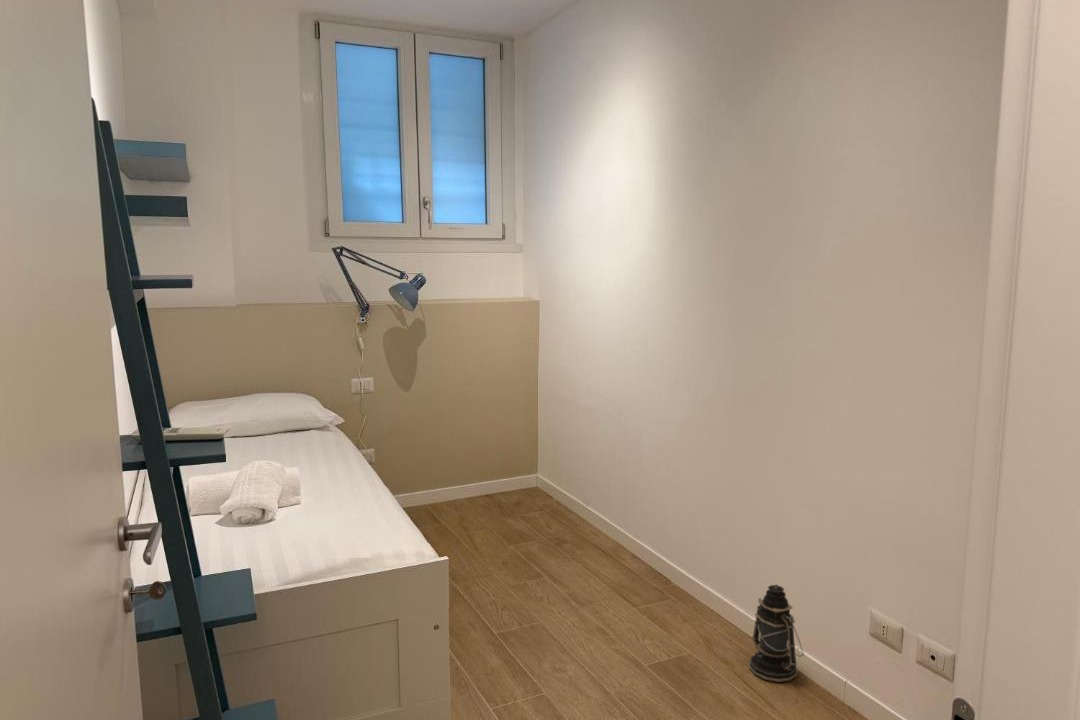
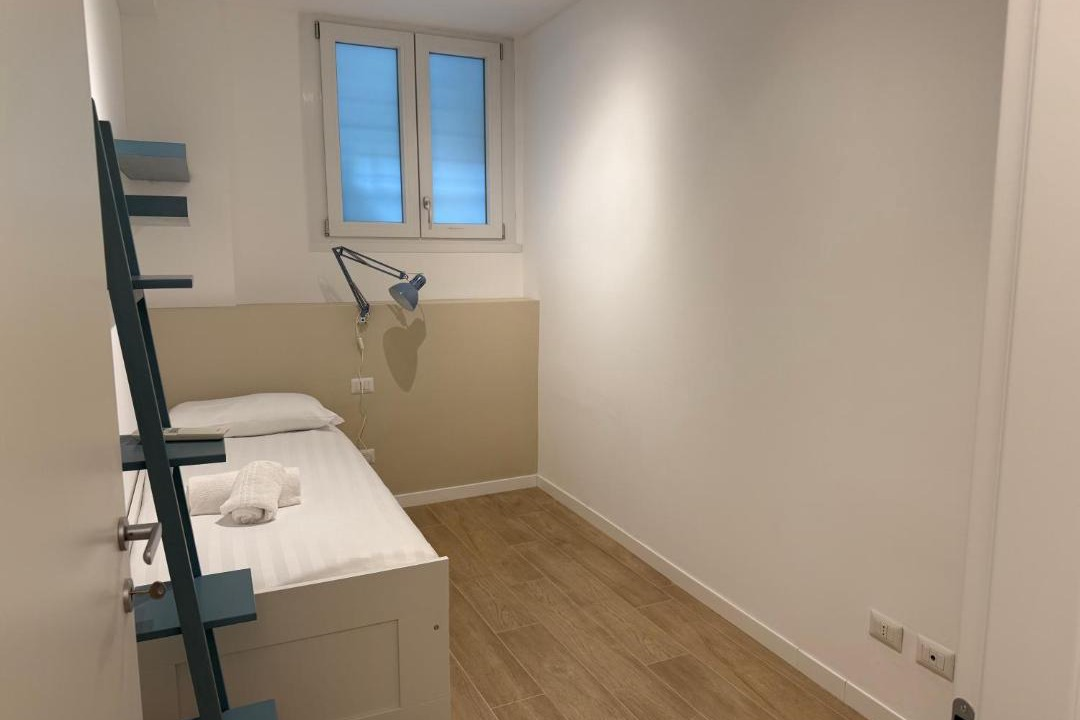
- lantern [748,583,805,683]
